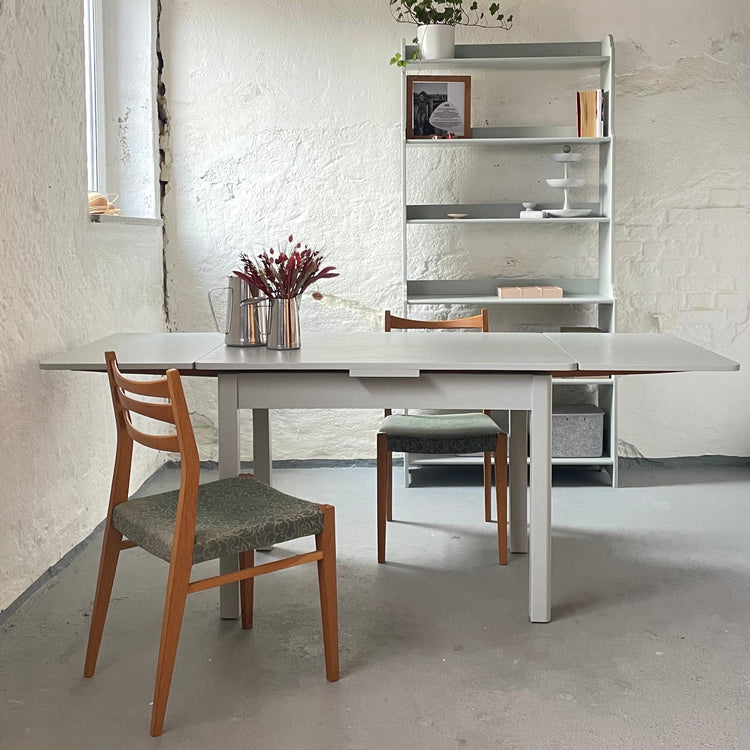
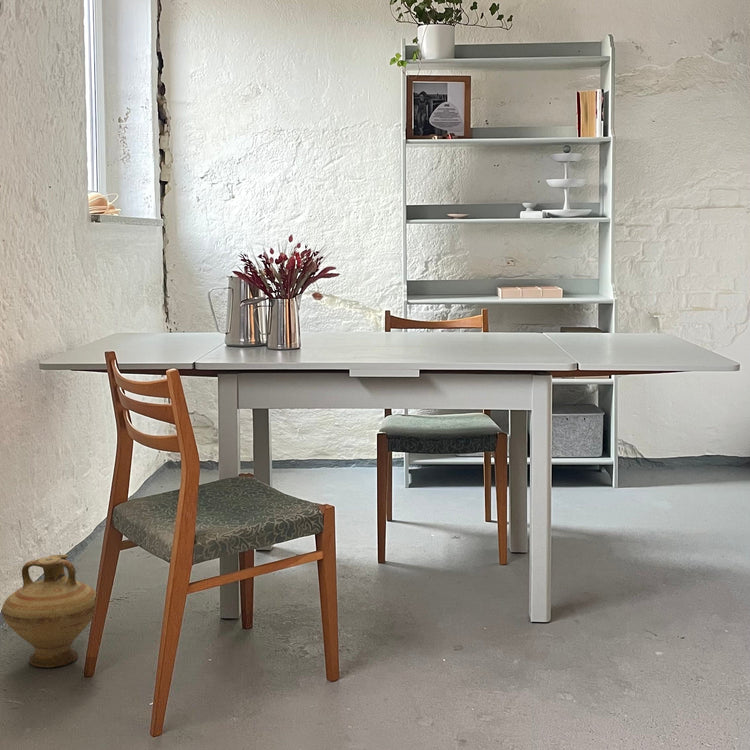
+ ceramic jug [1,554,97,668]
